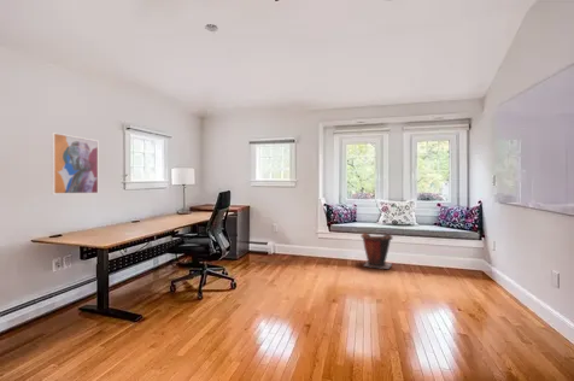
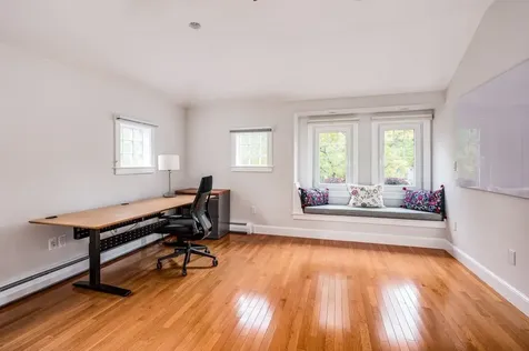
- wall art [49,131,100,195]
- waste bin [359,231,394,270]
